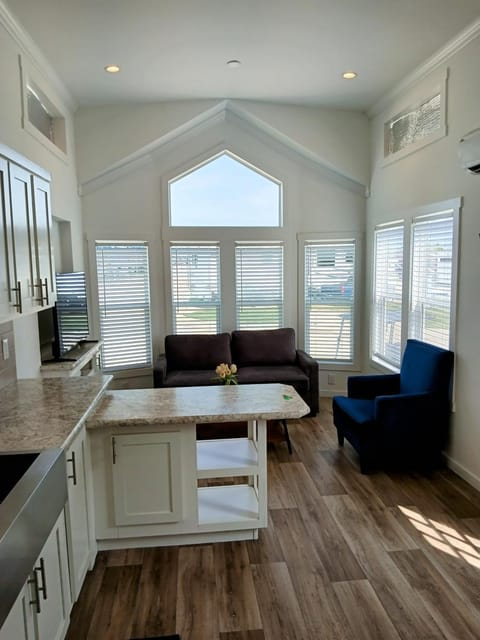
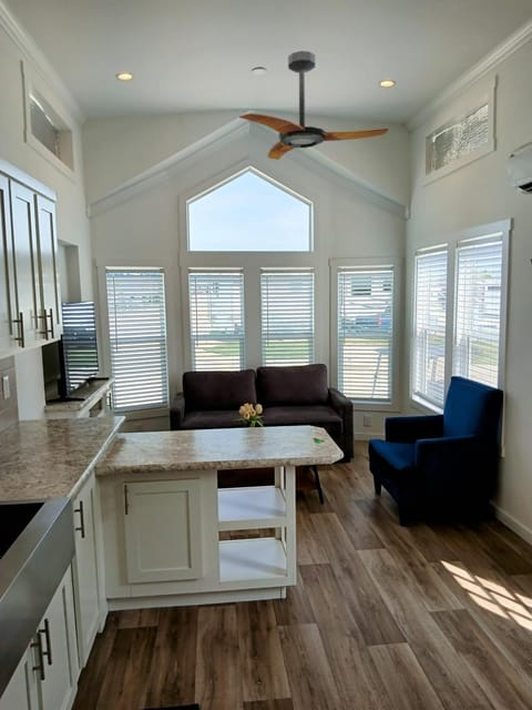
+ ceiling fan [238,50,389,161]
